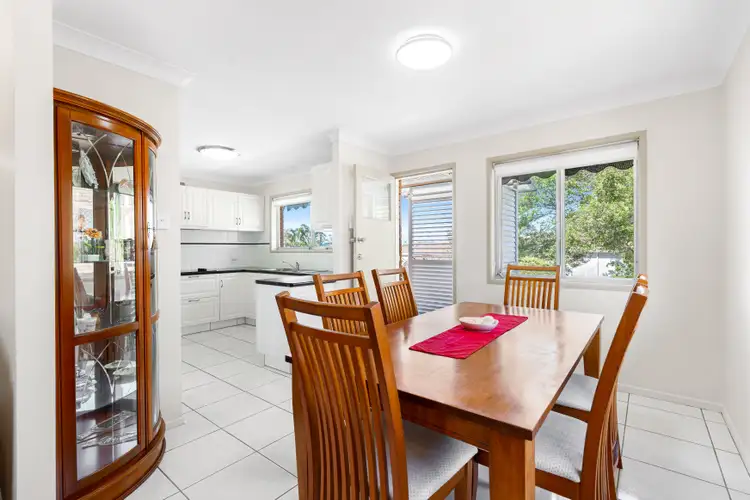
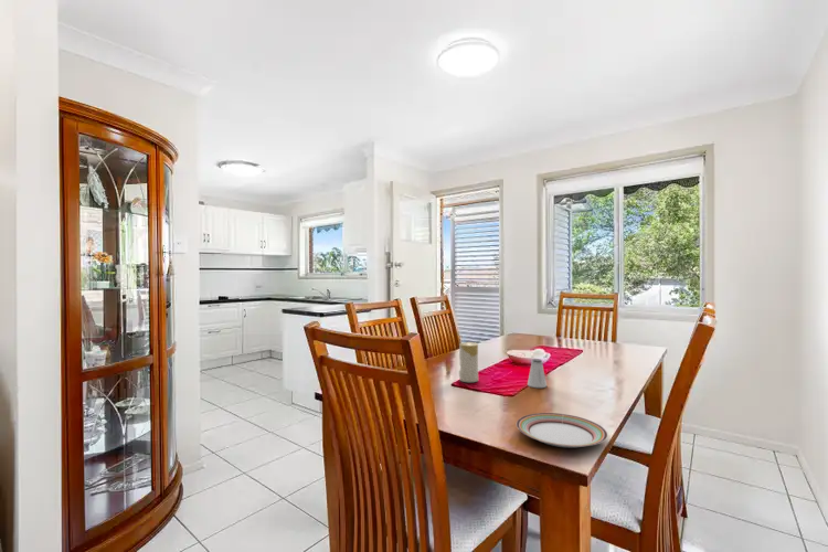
+ plate [516,412,608,448]
+ candle [458,341,479,383]
+ saltshaker [527,358,548,389]
